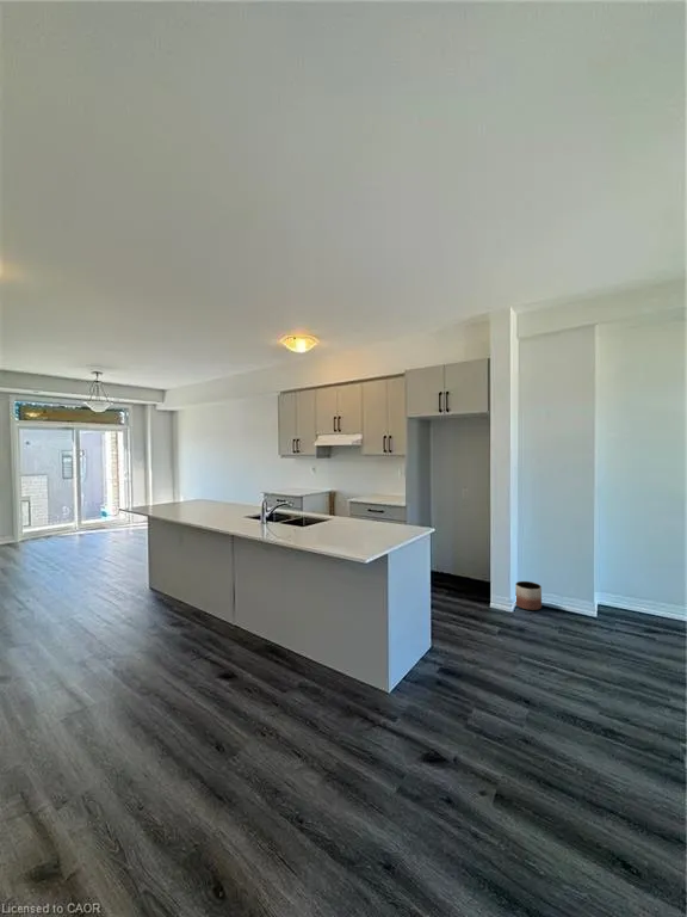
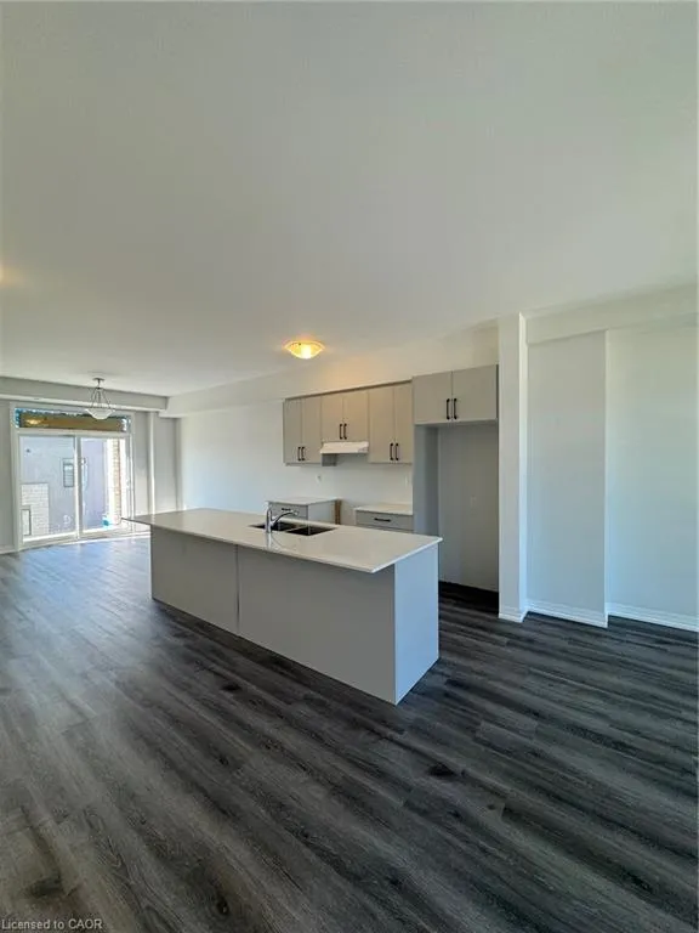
- planter [514,580,543,611]
